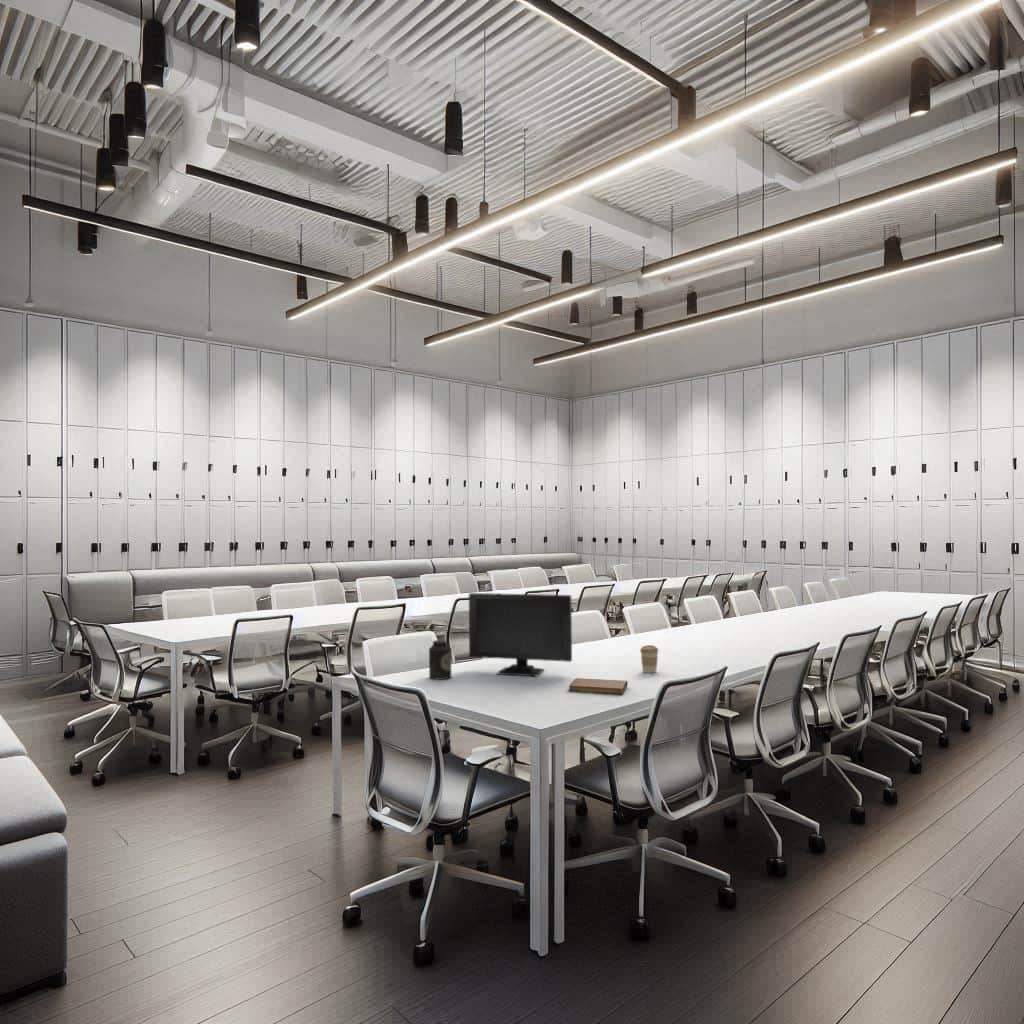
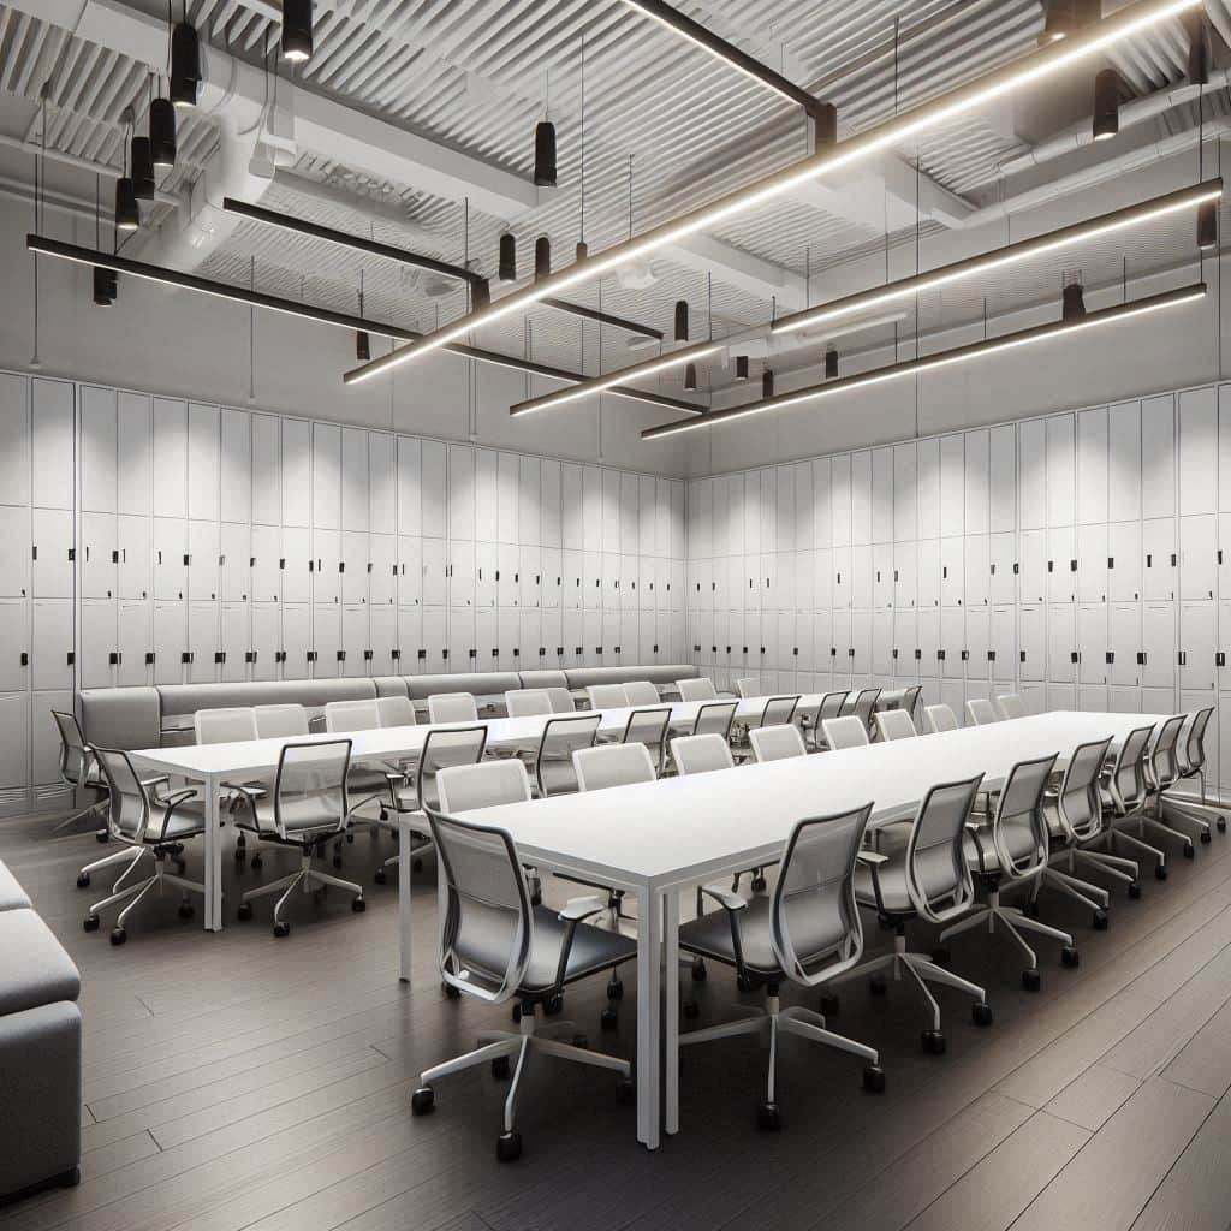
- notebook [568,677,629,695]
- computer monitor [468,592,573,677]
- coffee cup [639,644,659,674]
- canister [428,639,452,680]
